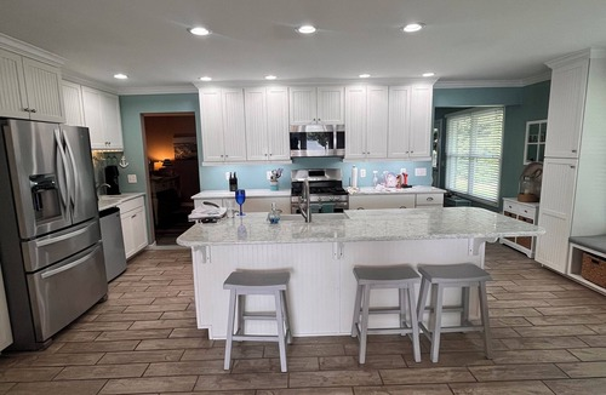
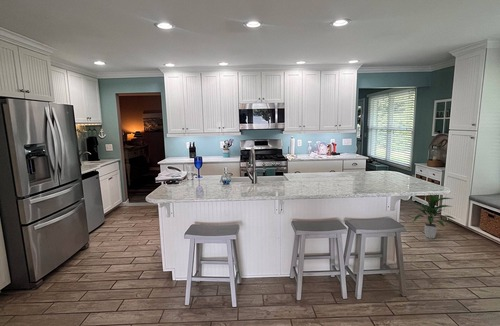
+ indoor plant [412,194,456,239]
